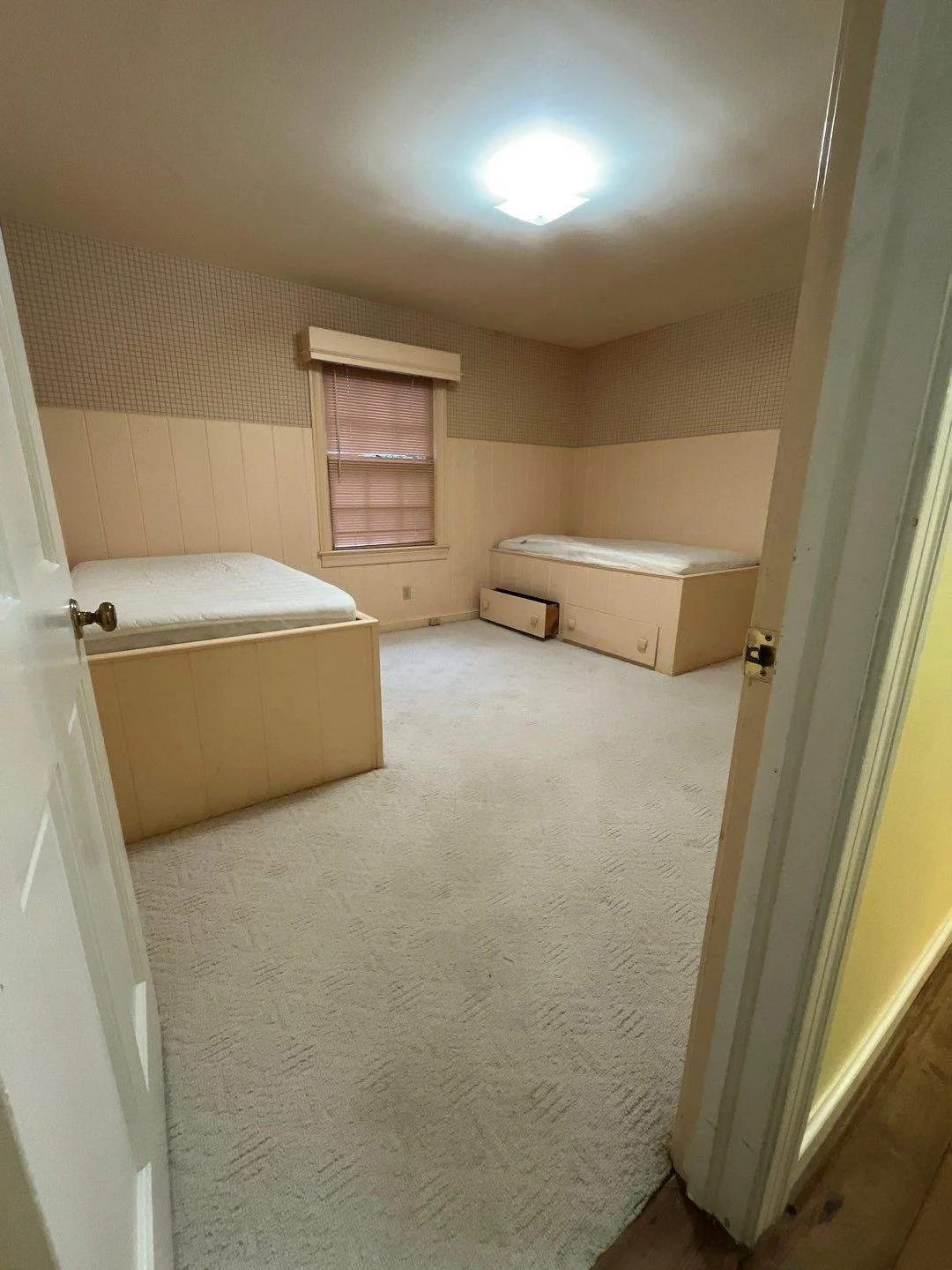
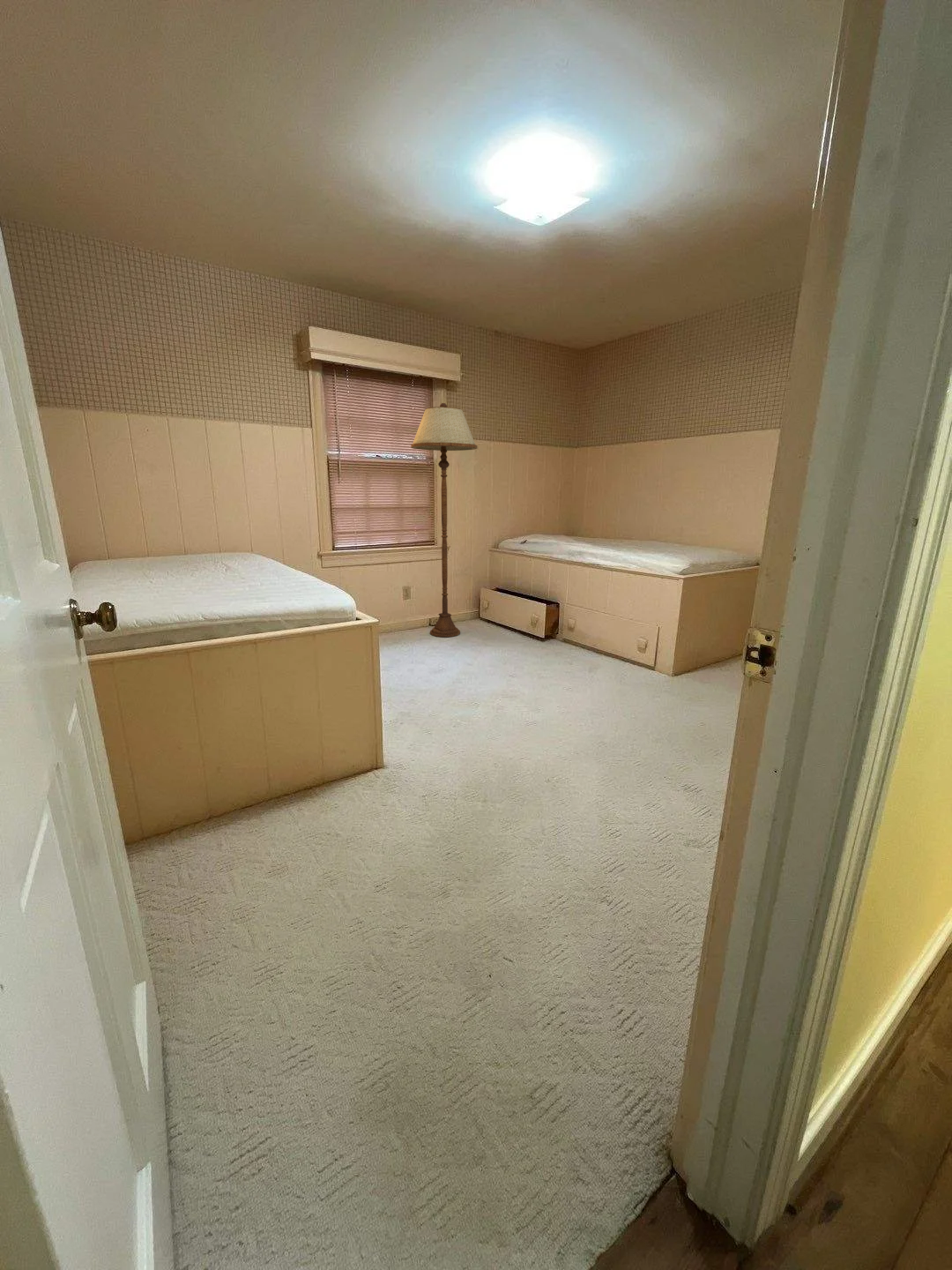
+ floor lamp [410,402,478,638]
